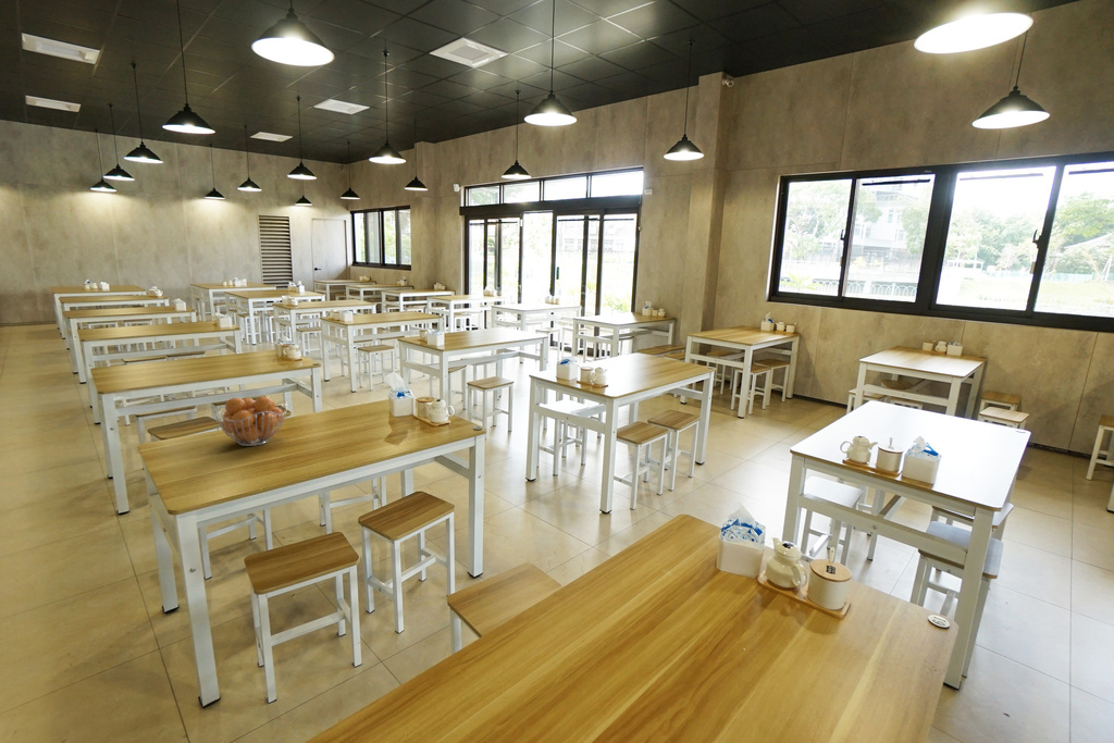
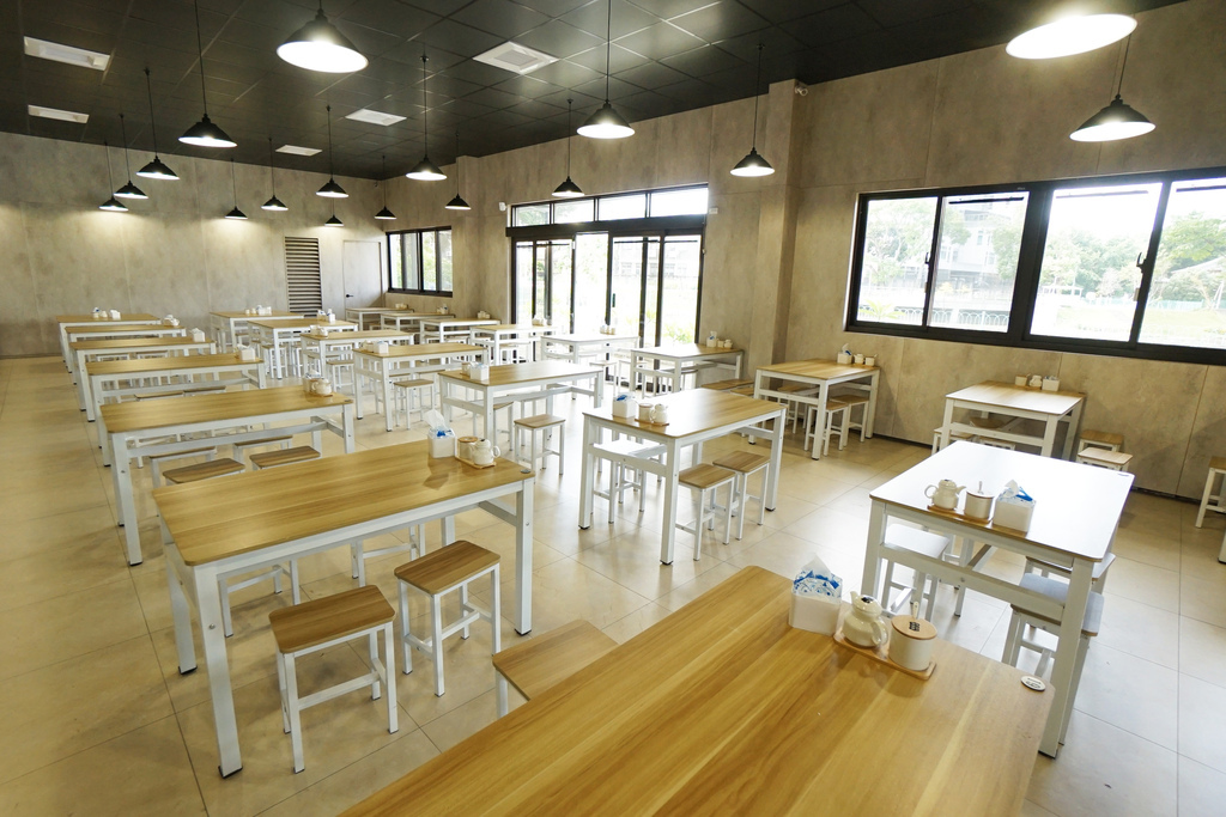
- fruit basket [212,395,288,447]
